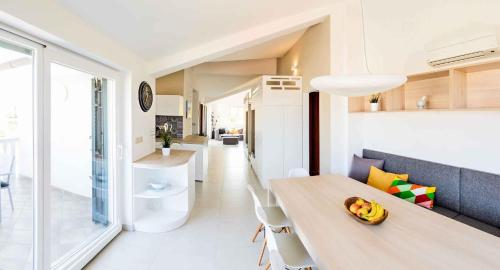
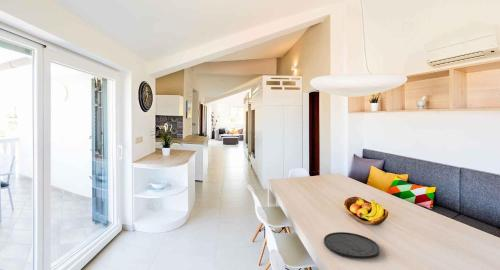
+ plate [323,231,380,260]
